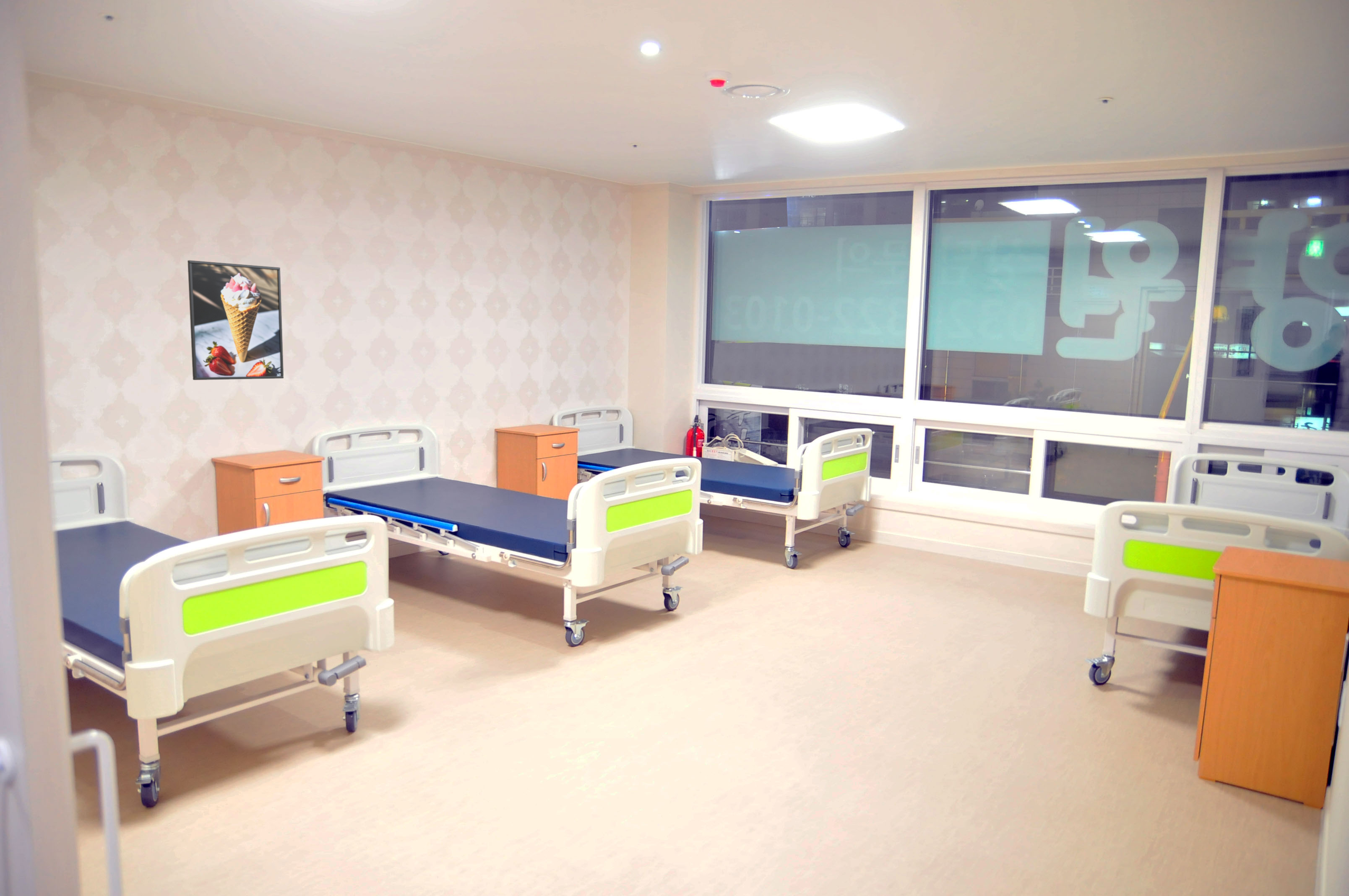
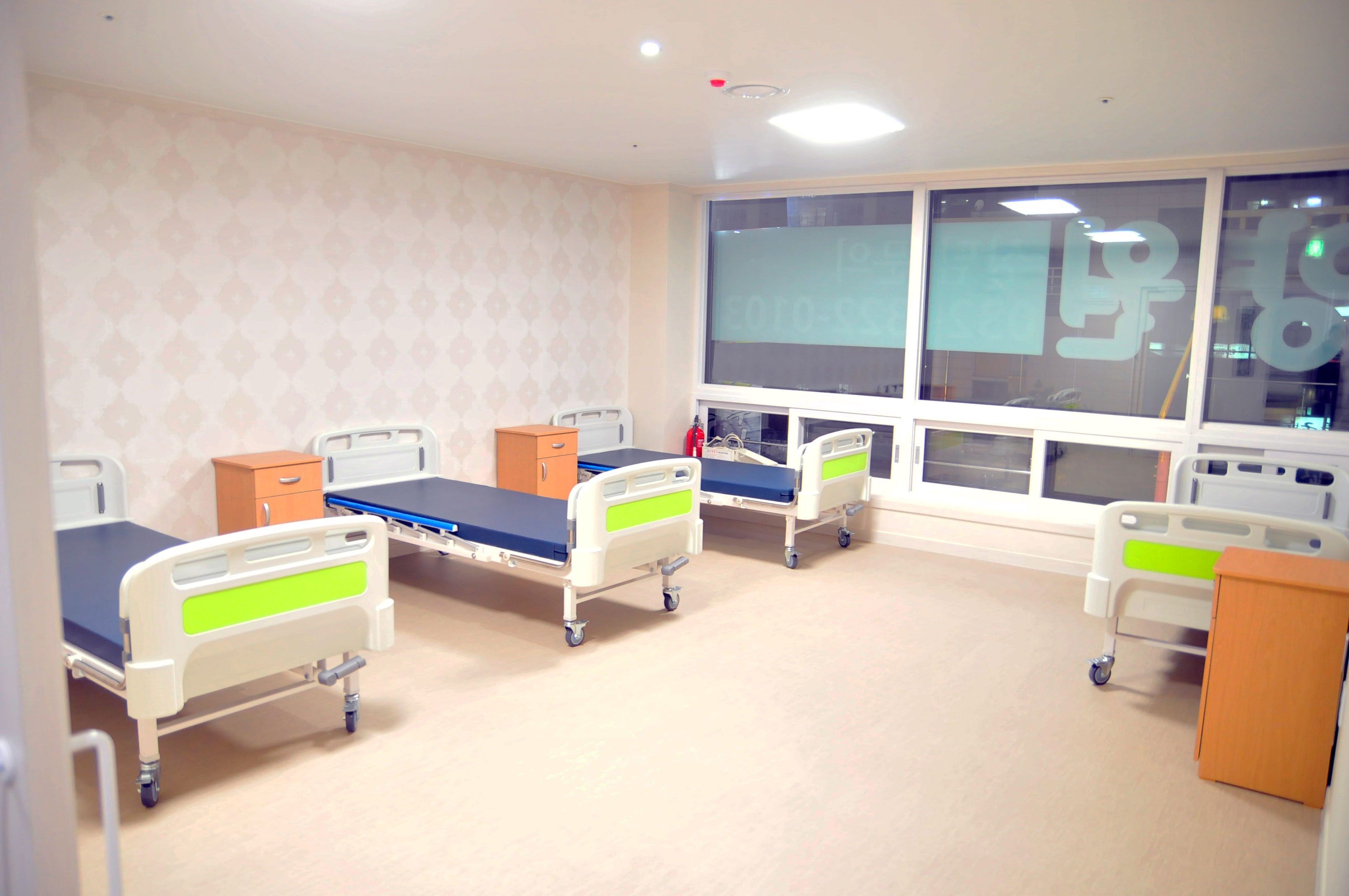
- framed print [187,260,284,380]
